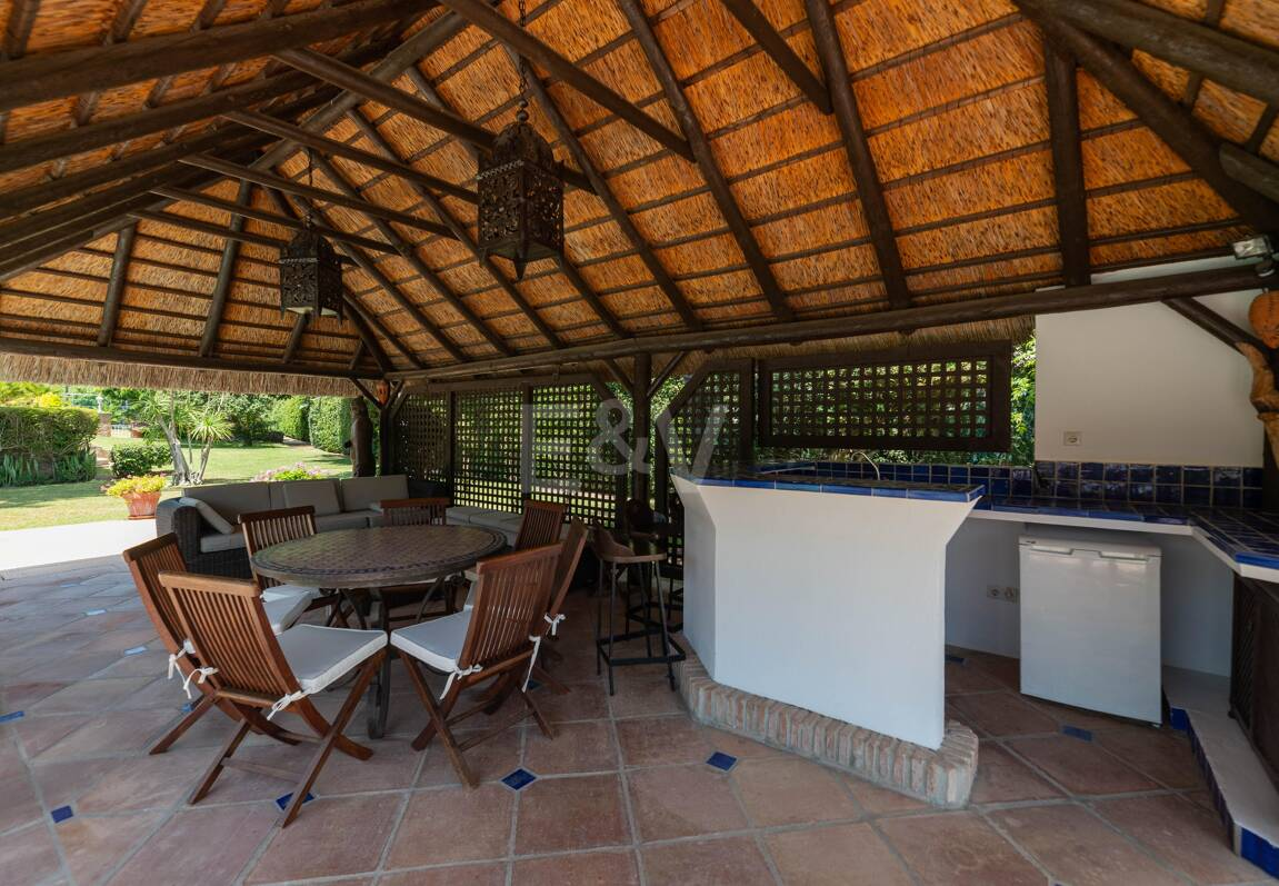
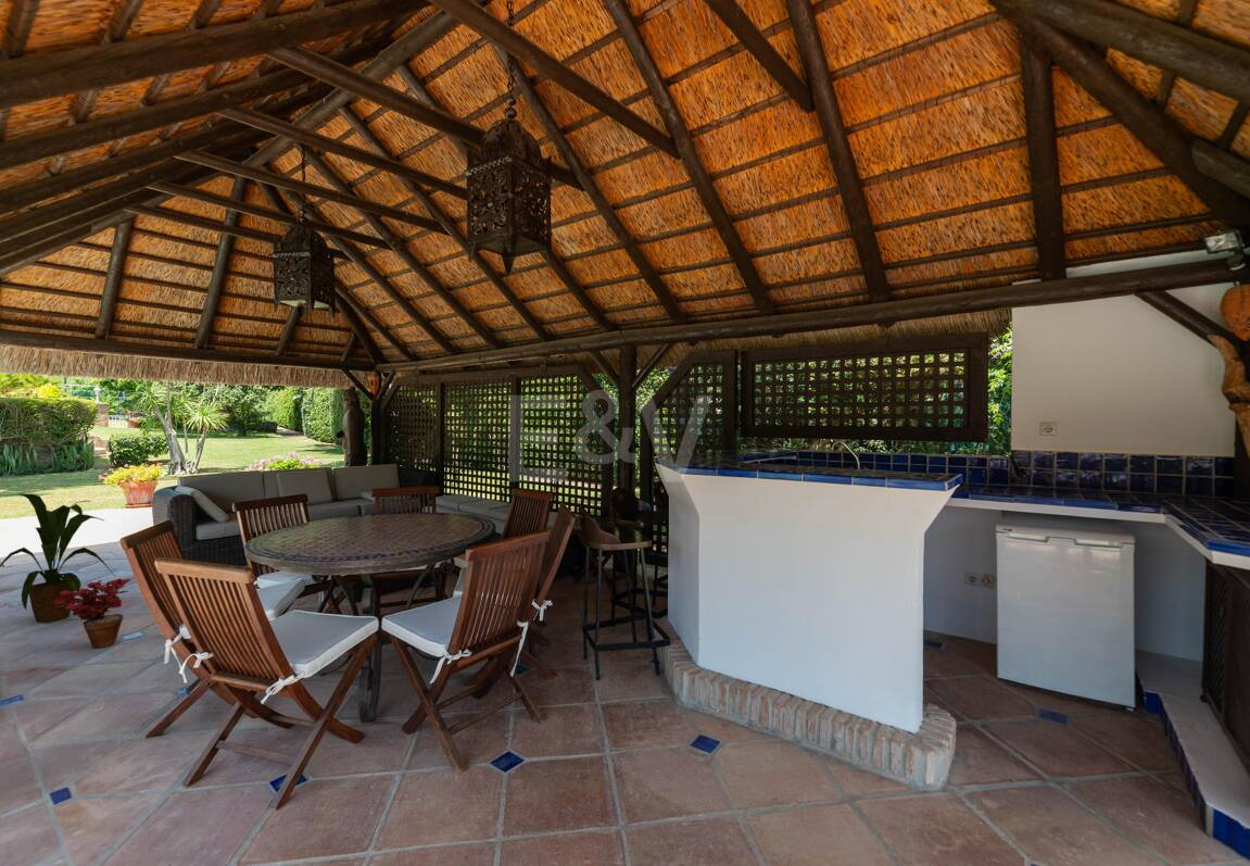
+ potted plant [54,577,131,649]
+ house plant [0,492,116,624]
